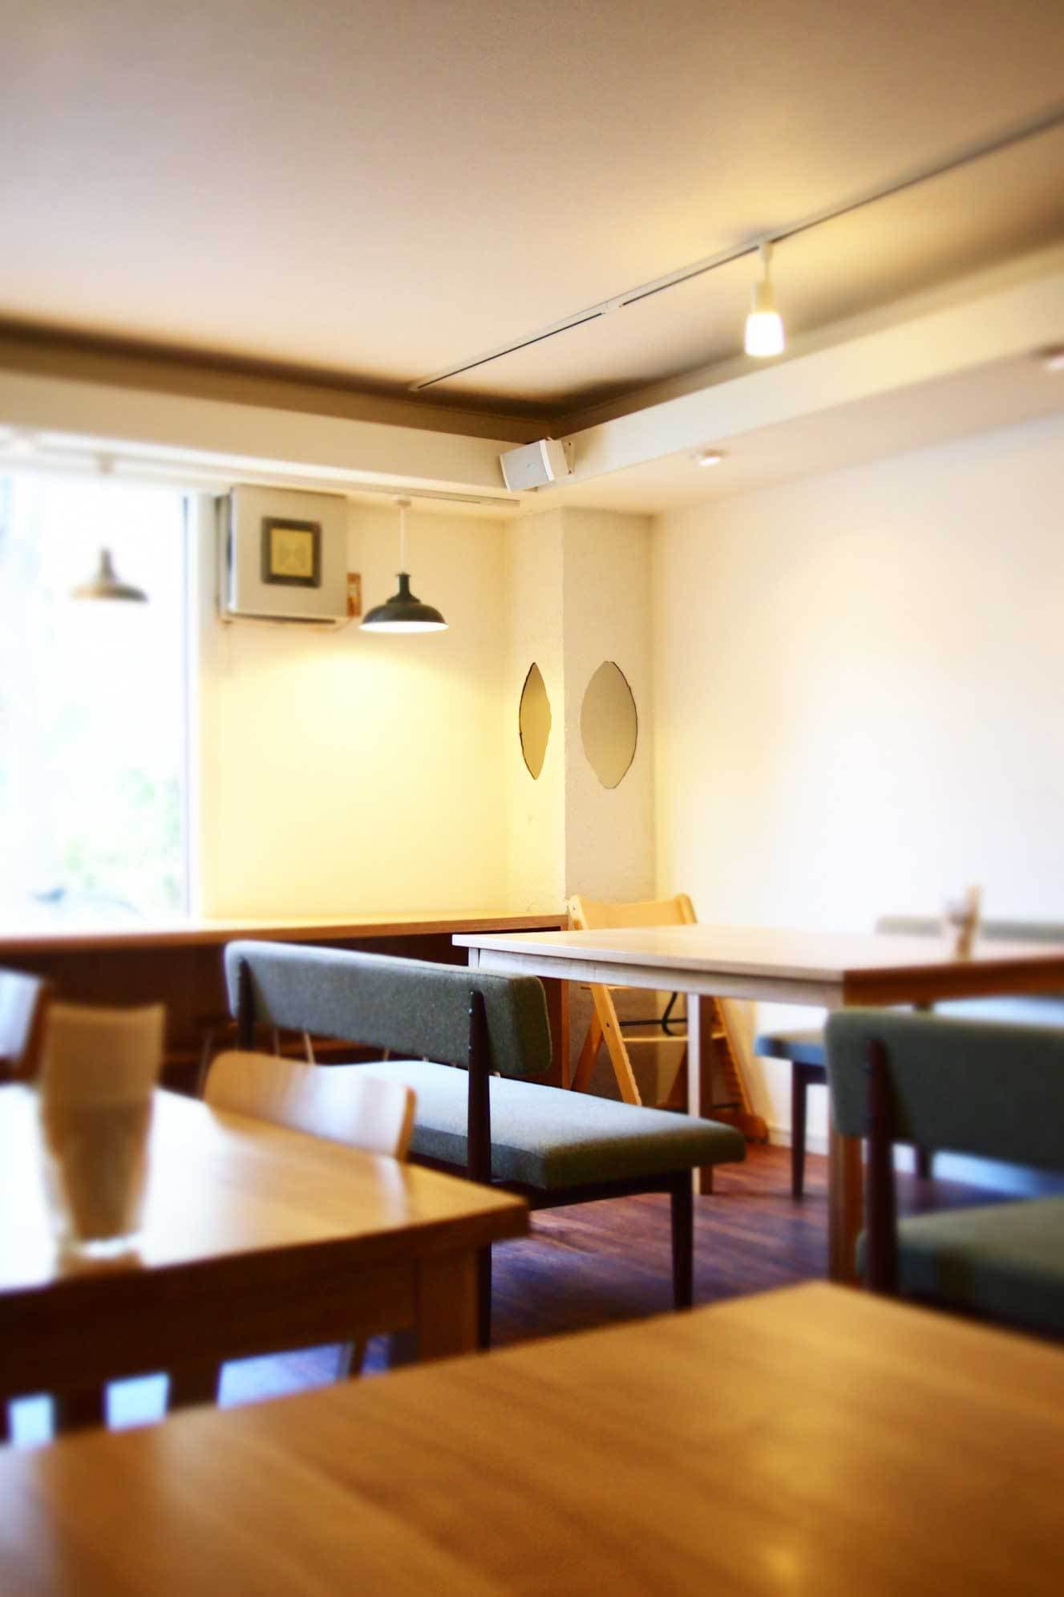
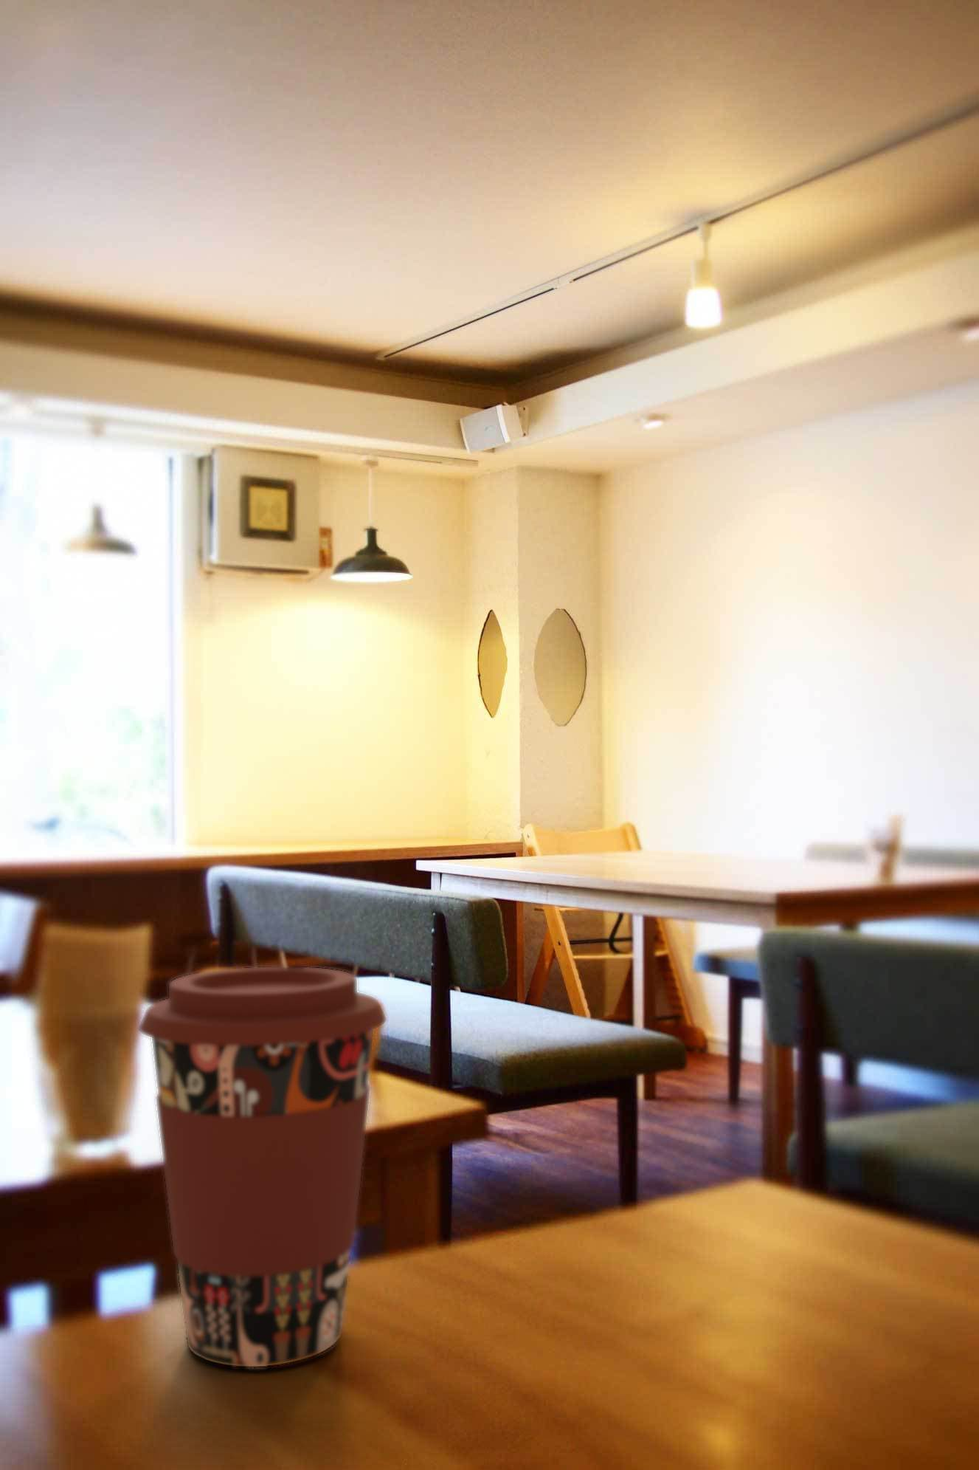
+ coffee cup [138,966,387,1367]
